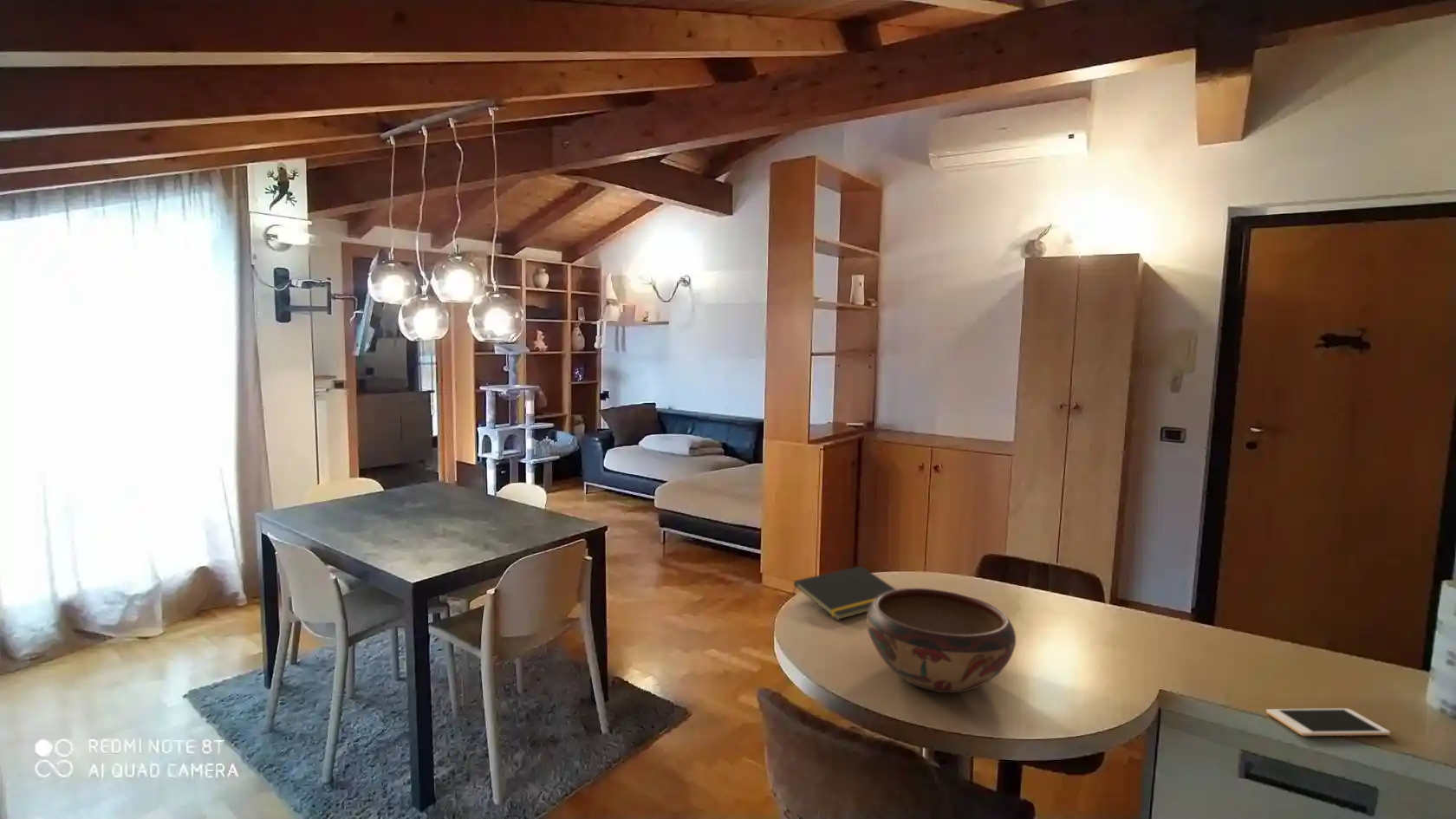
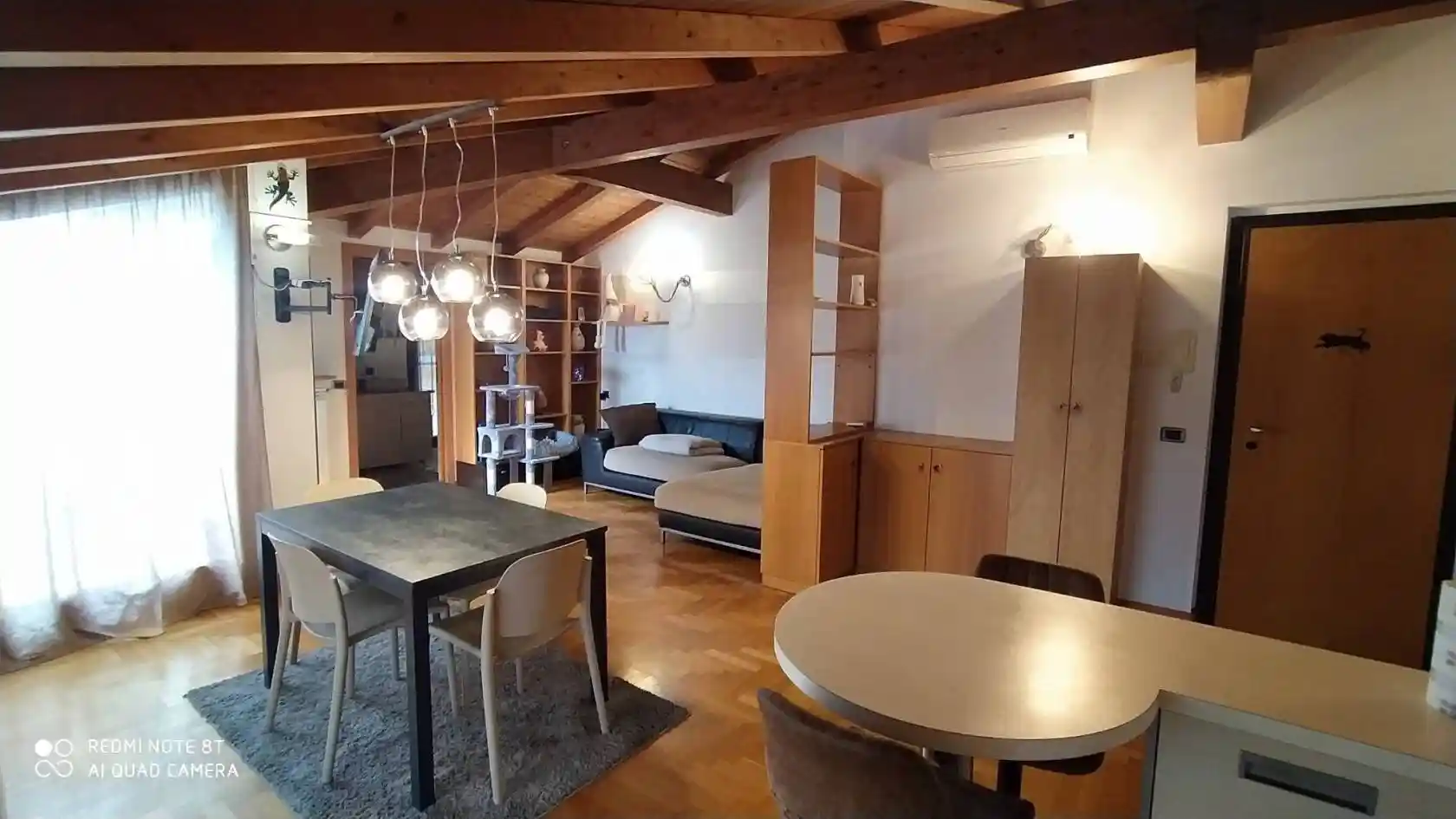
- decorative bowl [866,588,1017,693]
- cell phone [1265,707,1391,737]
- notepad [791,565,897,621]
